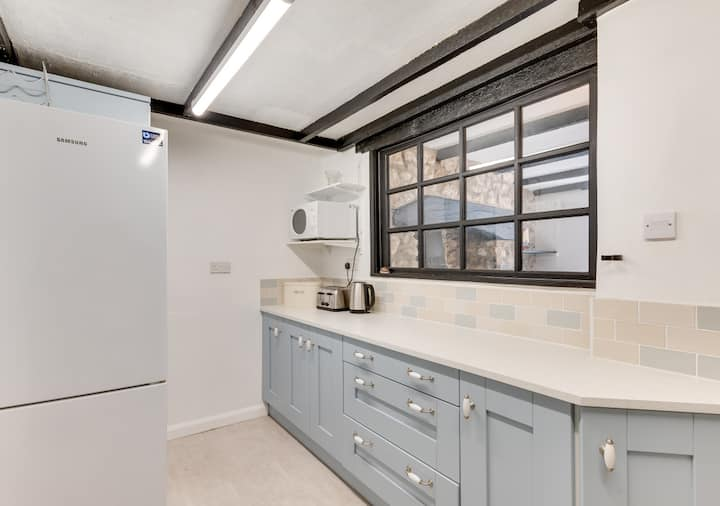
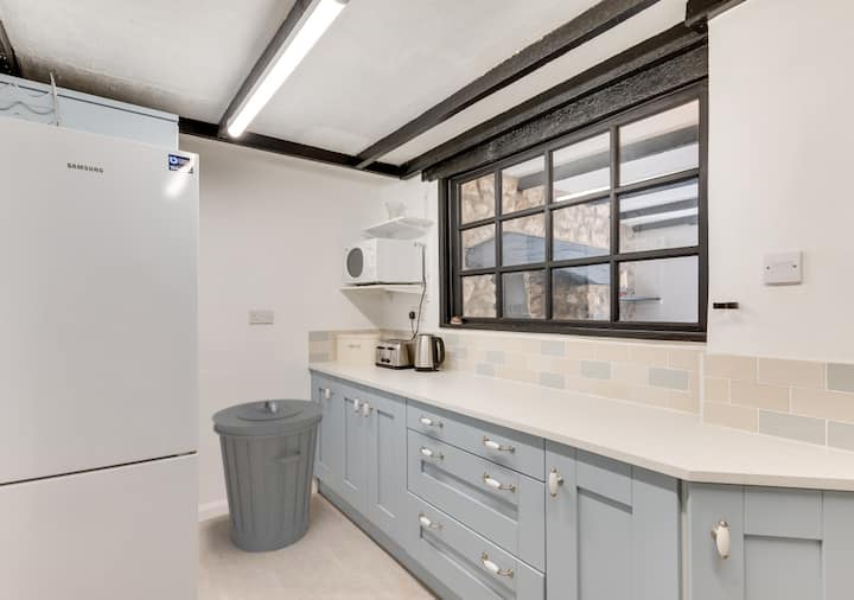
+ trash can [211,398,325,554]
